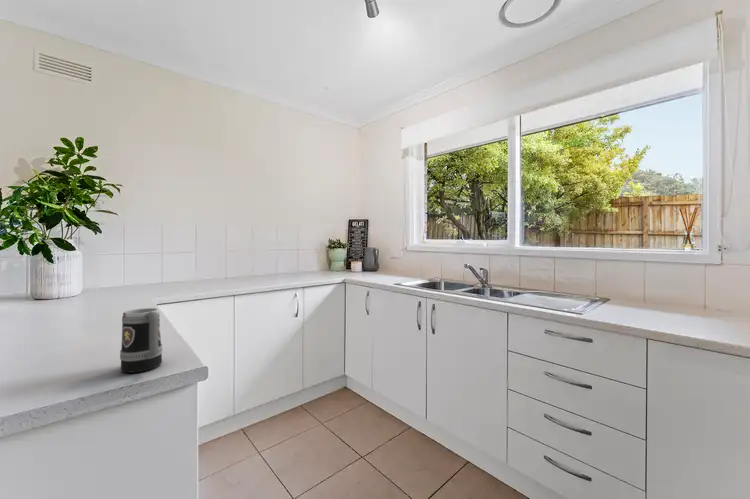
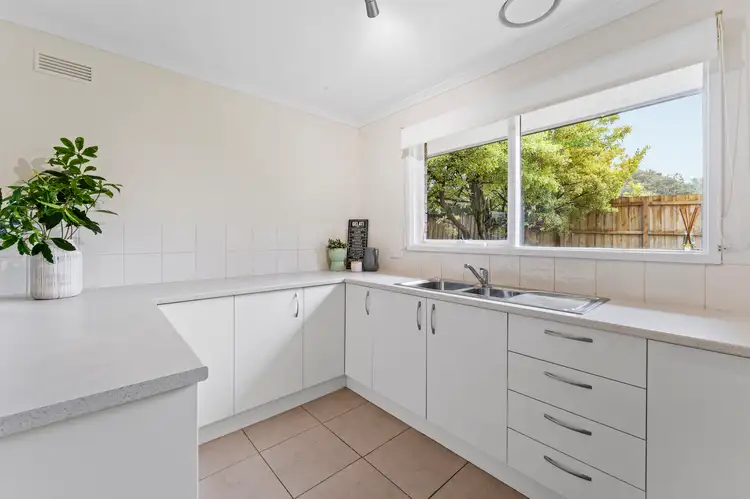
- mug [119,307,163,374]
